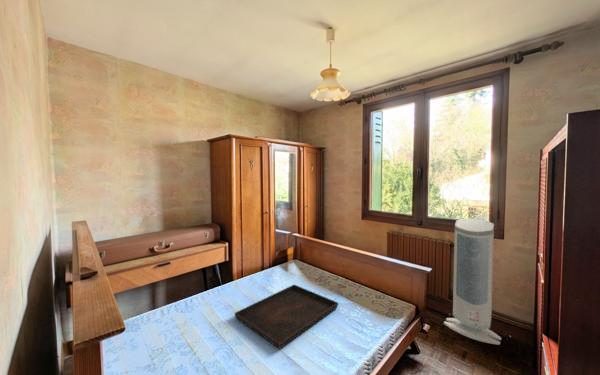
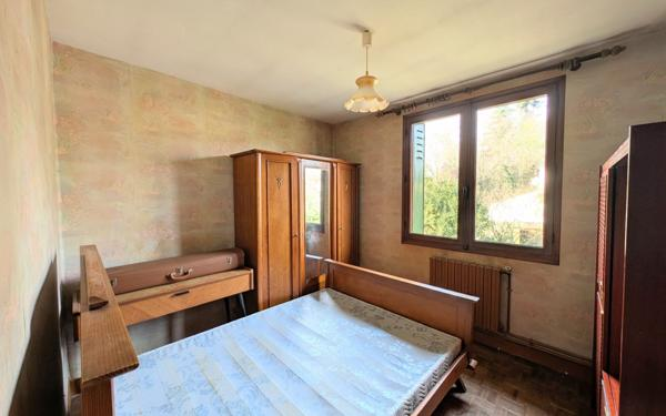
- air purifier [443,217,502,346]
- serving tray [234,284,339,350]
